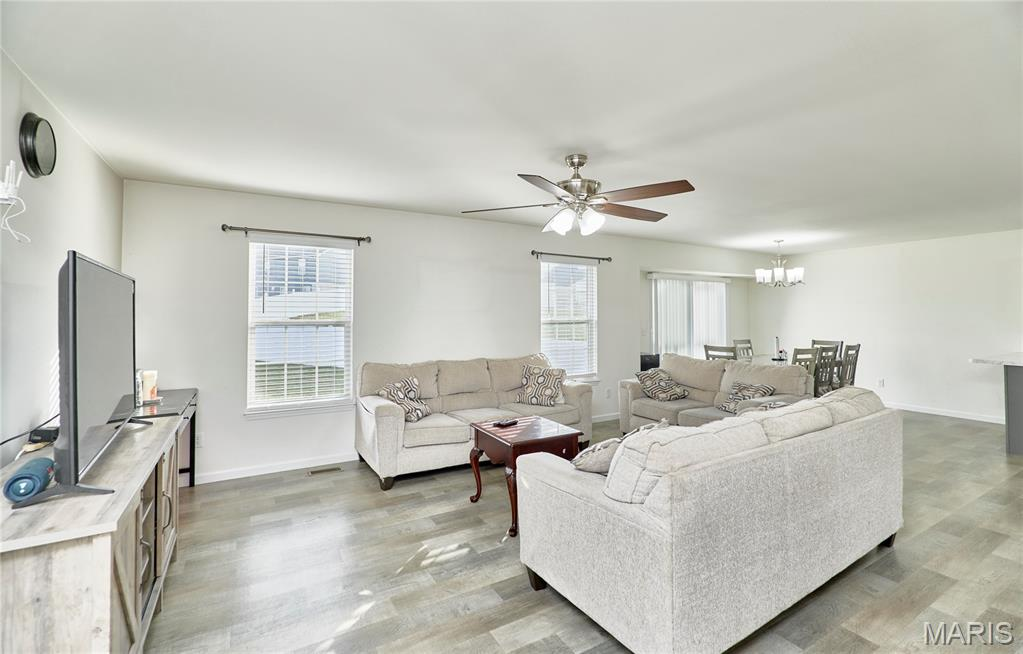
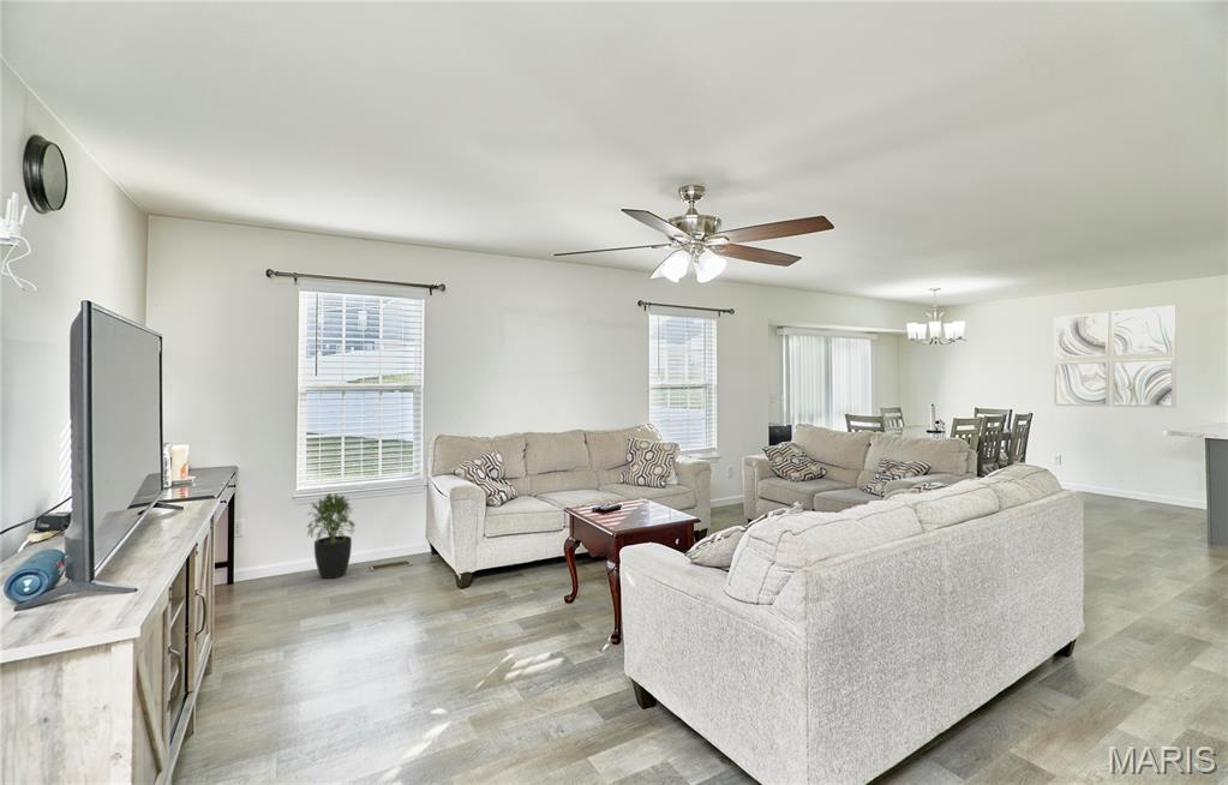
+ wall art [1053,304,1178,409]
+ potted plant [304,492,357,580]
